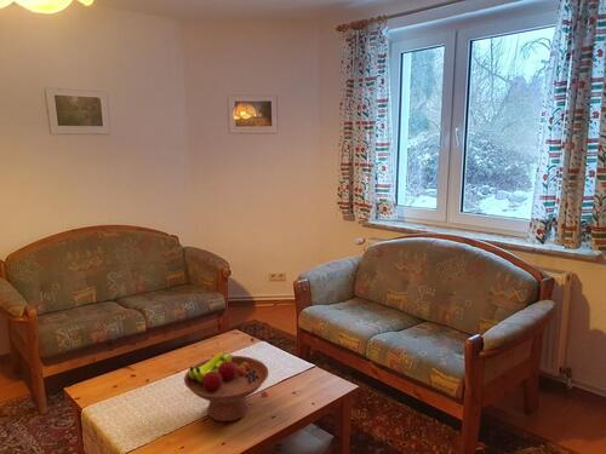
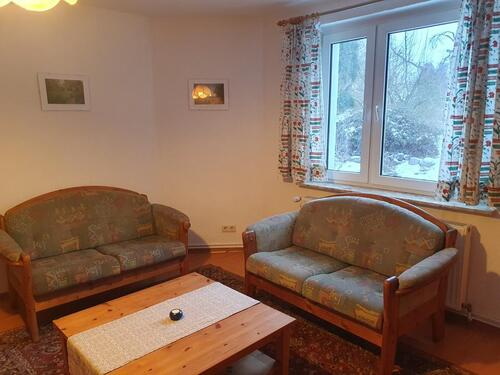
- fruit bowl [183,351,270,423]
